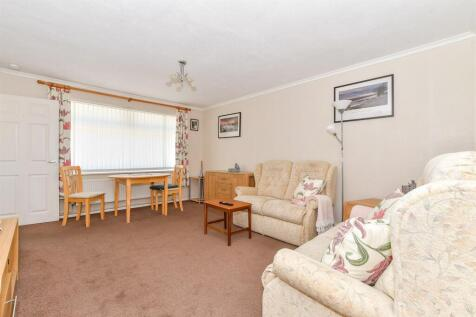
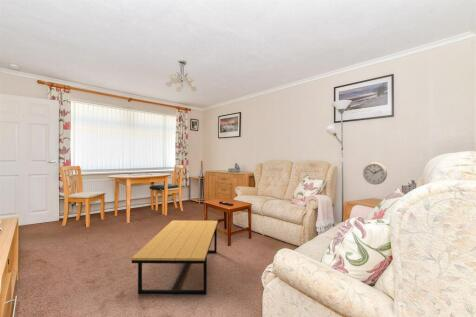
+ coffee table [131,219,219,296]
+ wall clock [362,161,388,186]
